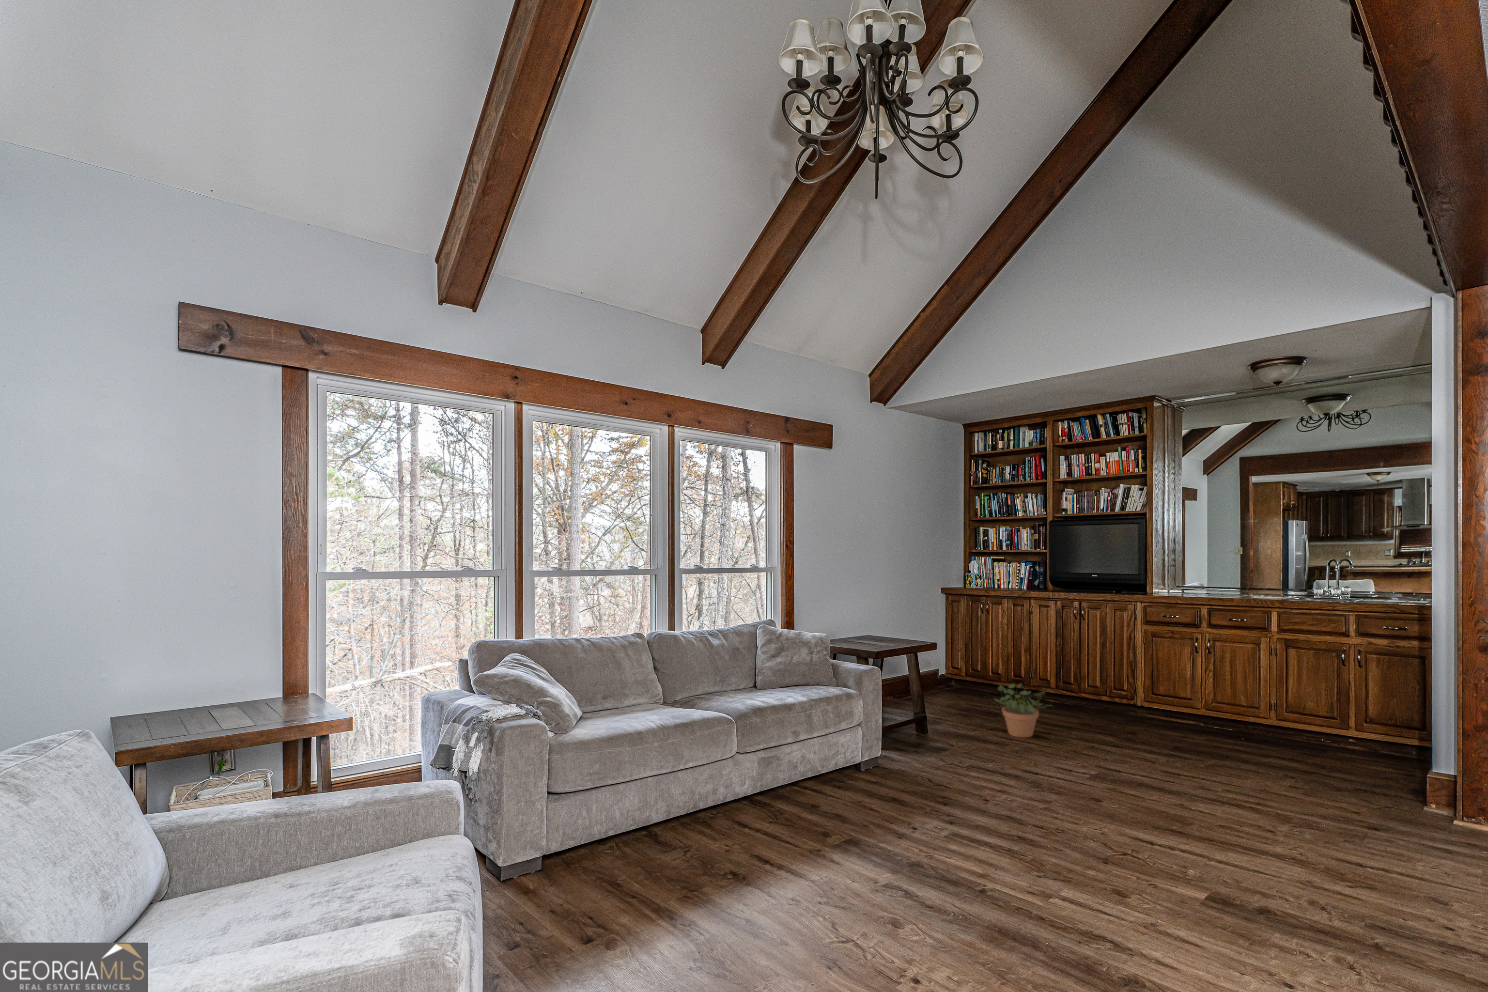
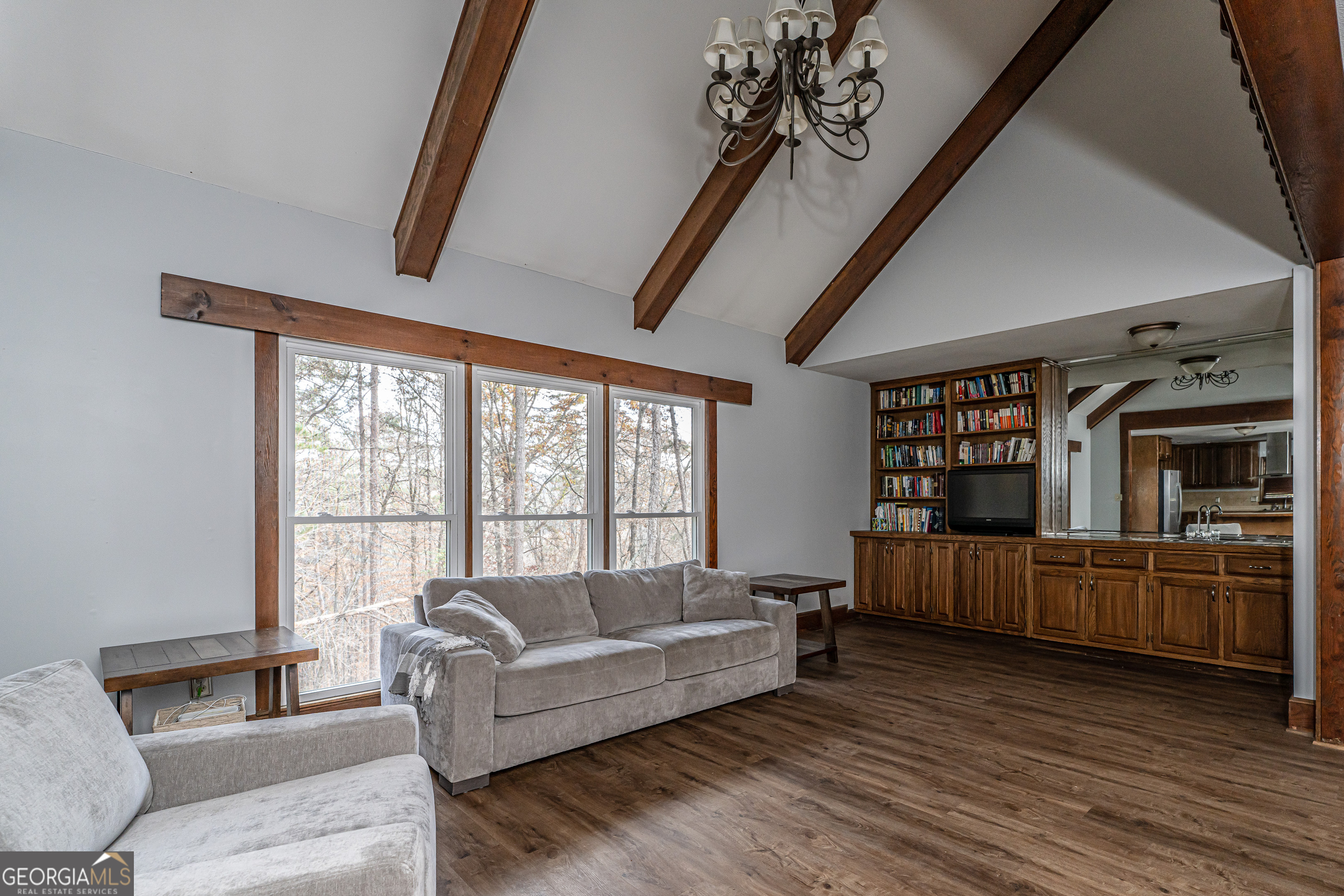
- potted plant [993,682,1053,737]
